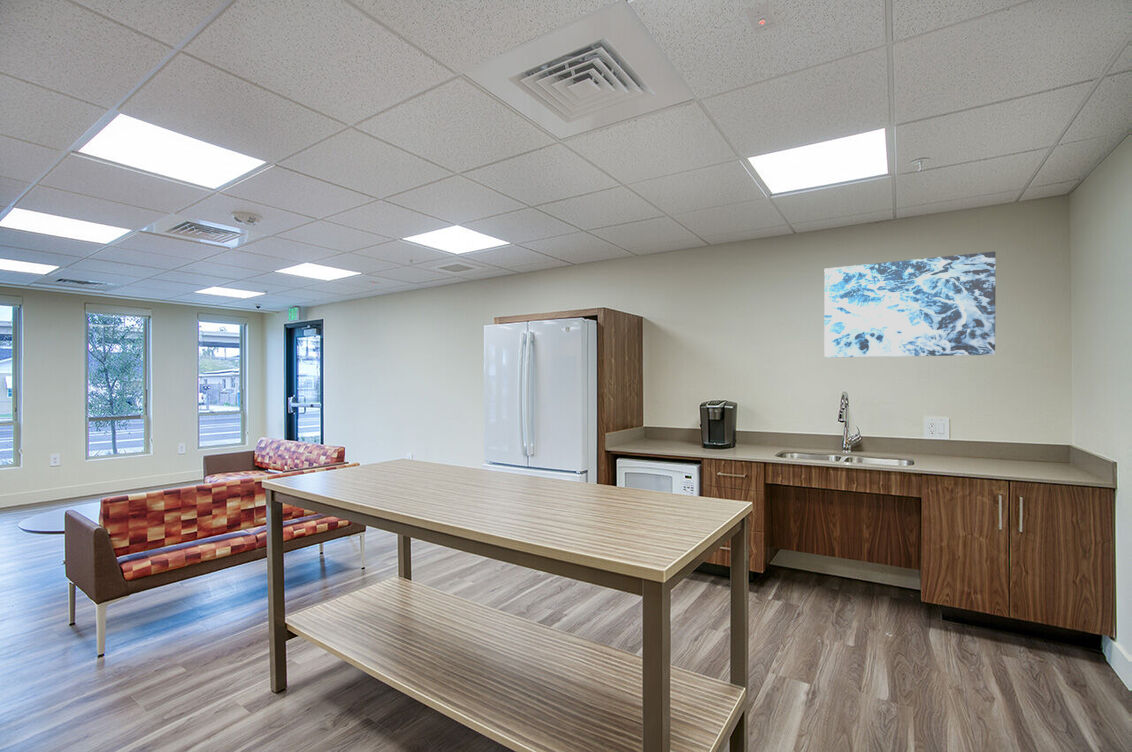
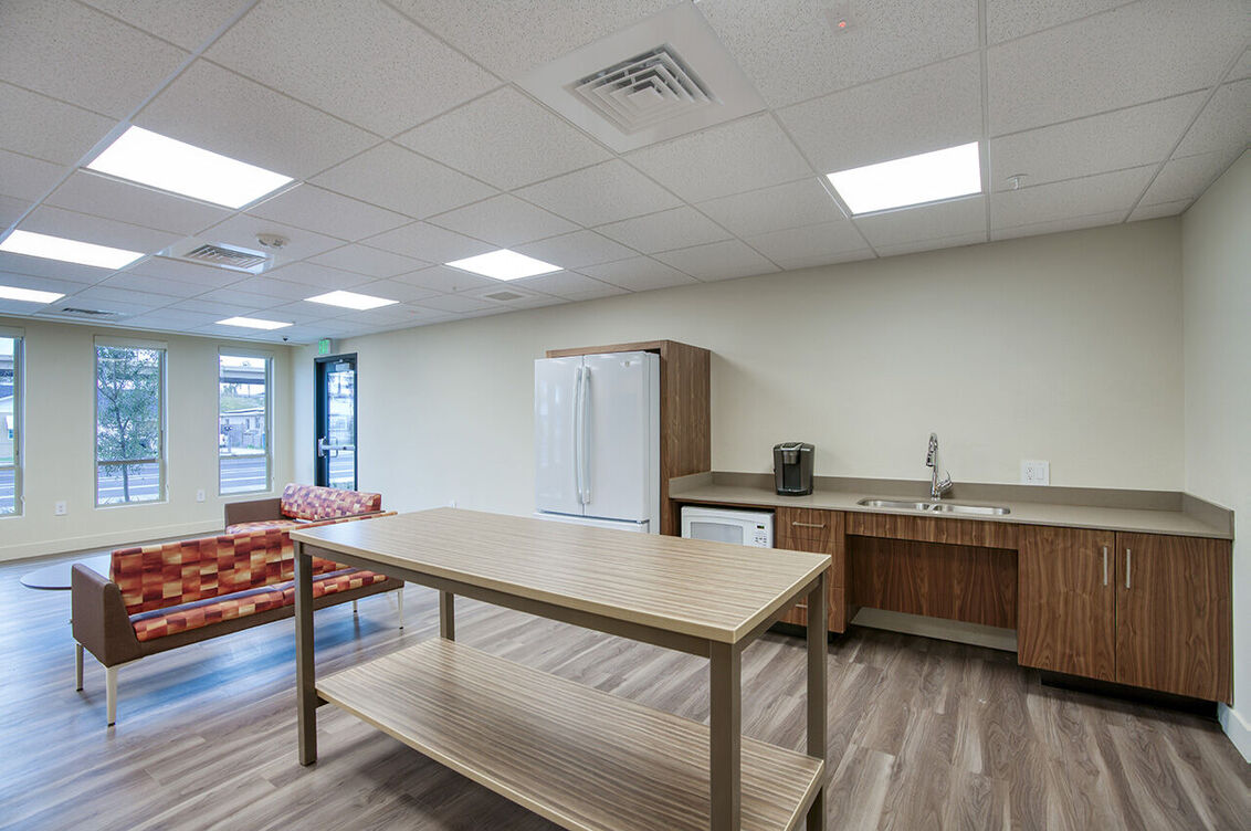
- wall art [823,251,996,358]
